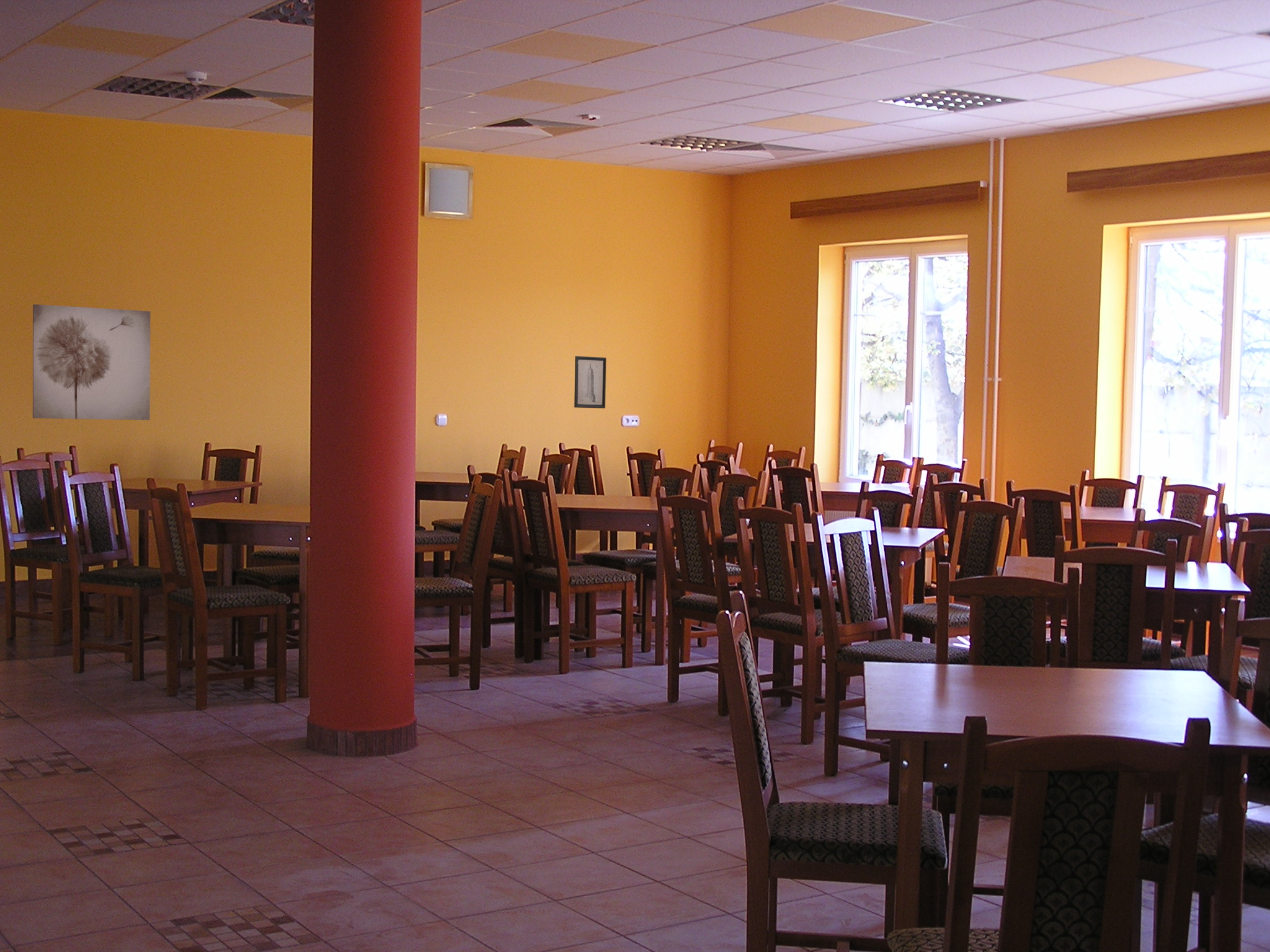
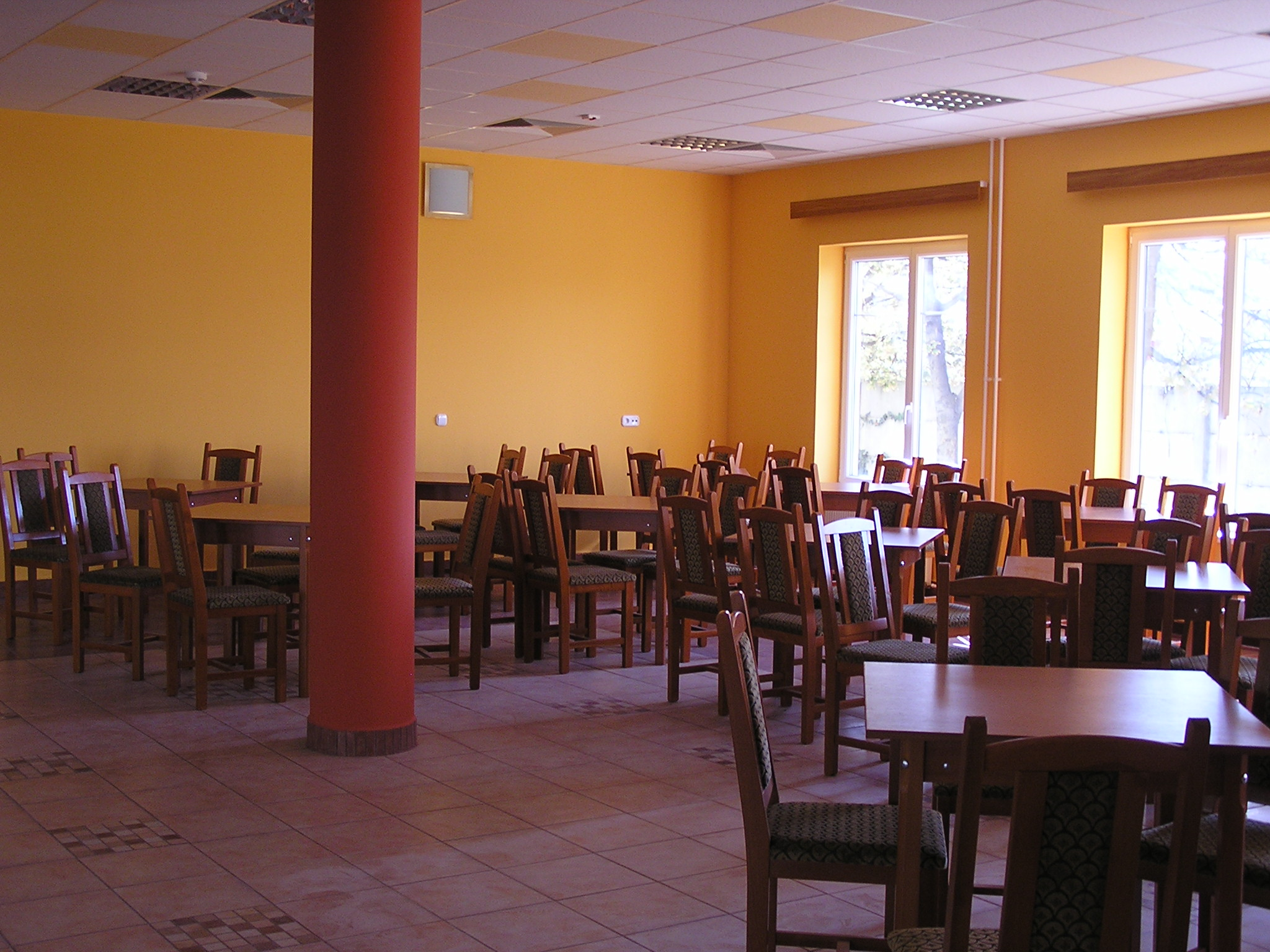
- wall art [574,356,607,409]
- wall art [32,304,151,421]
